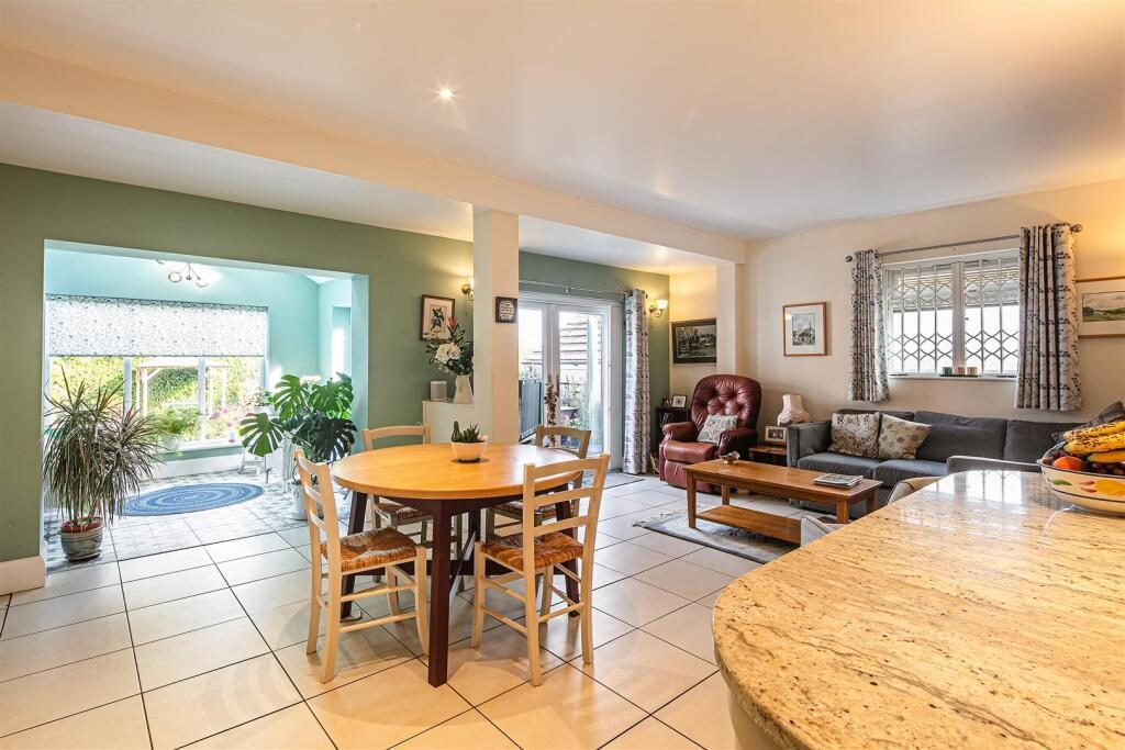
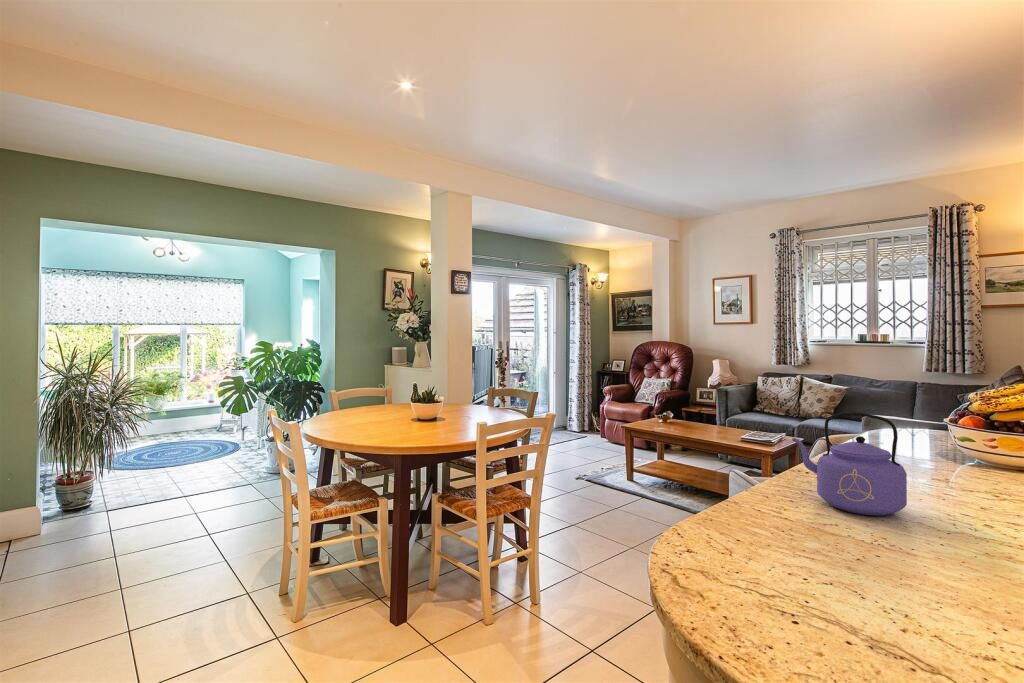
+ kettle [791,412,908,517]
